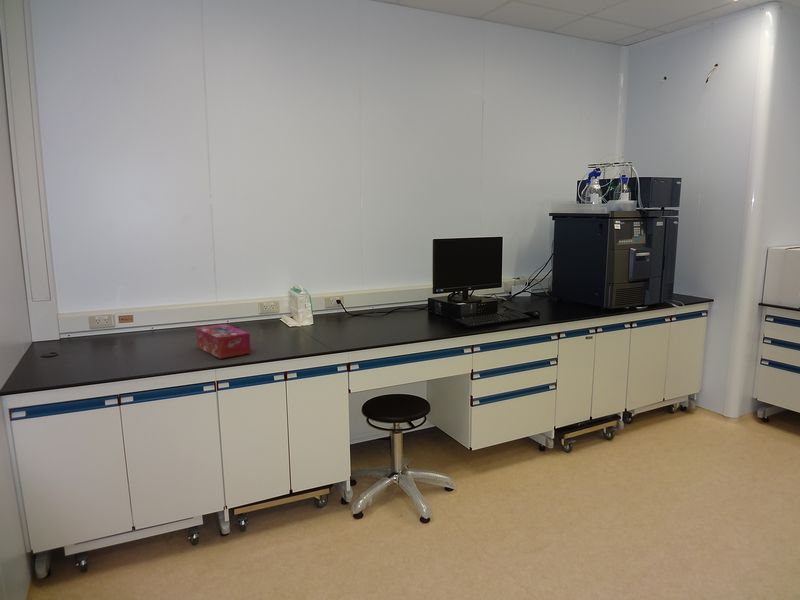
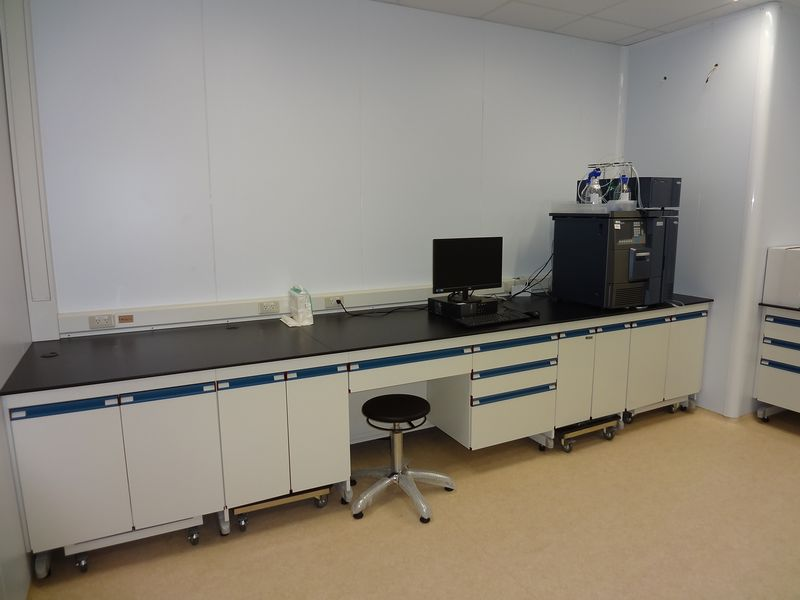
- tissue box [195,323,252,360]
